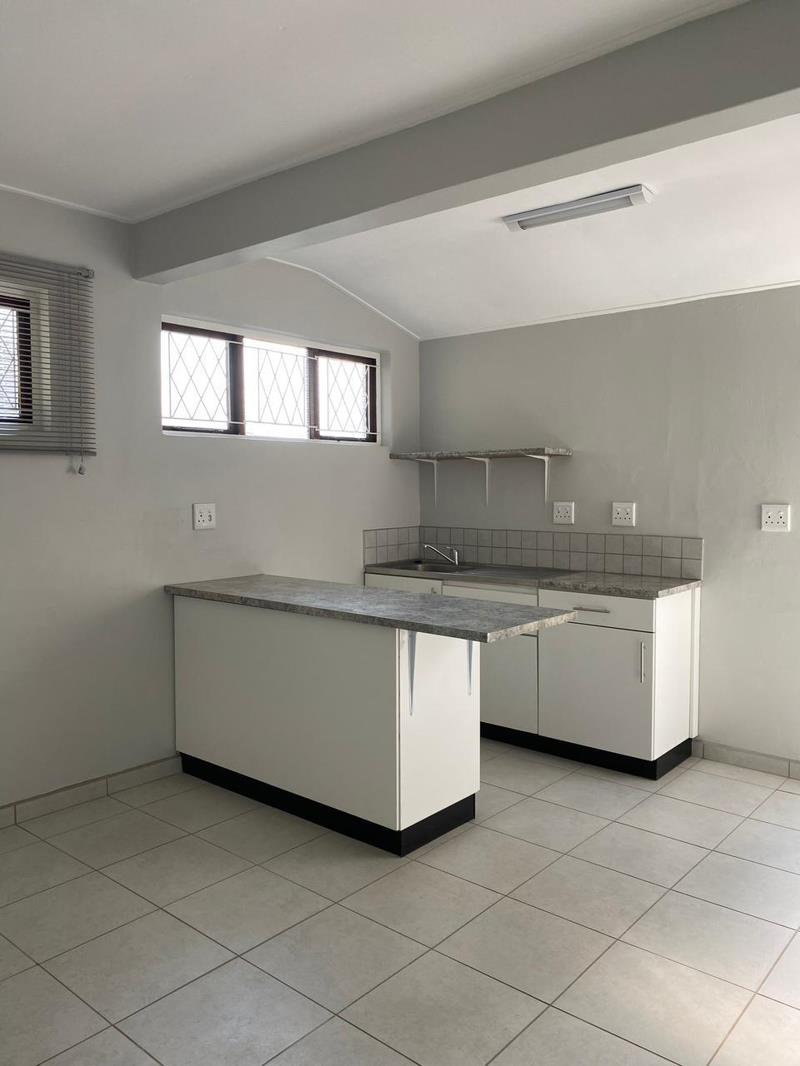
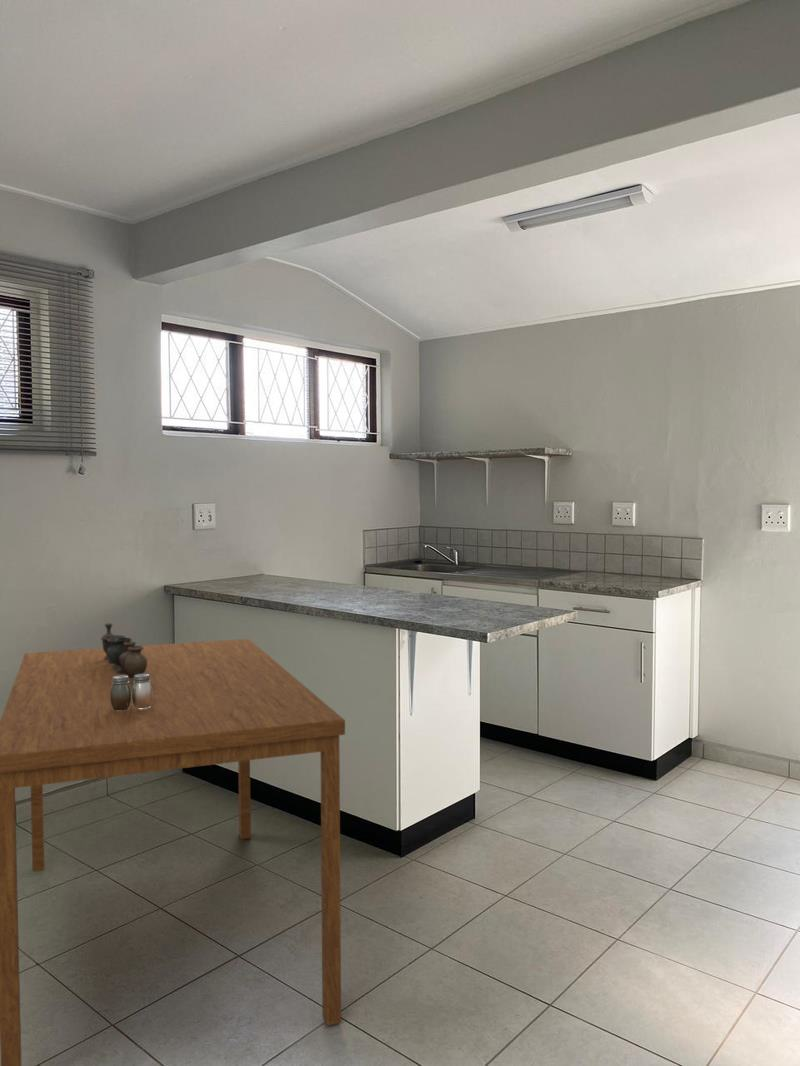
+ dining table [0,638,346,1066]
+ salt and pepper shaker [110,674,152,711]
+ vase [100,623,147,684]
